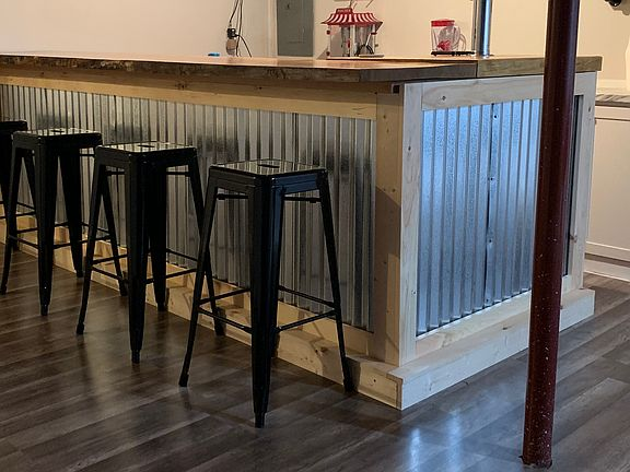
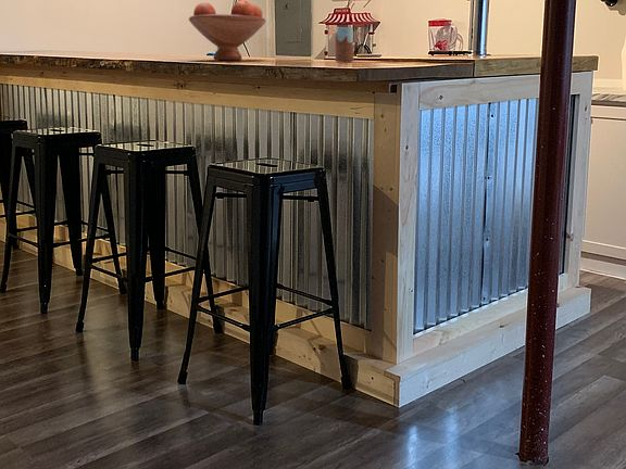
+ fruit bowl [188,0,266,62]
+ drinking glass [334,26,363,63]
